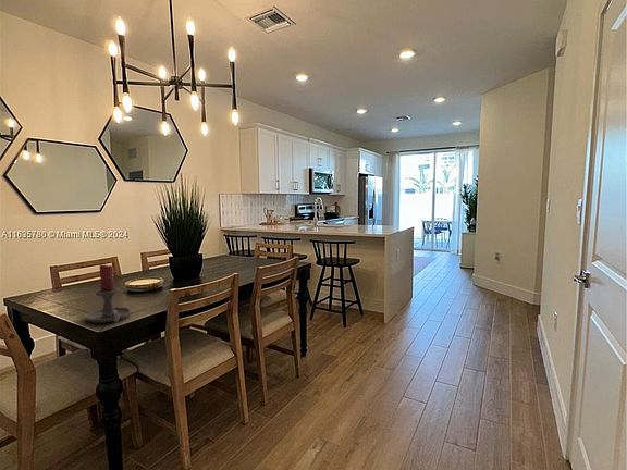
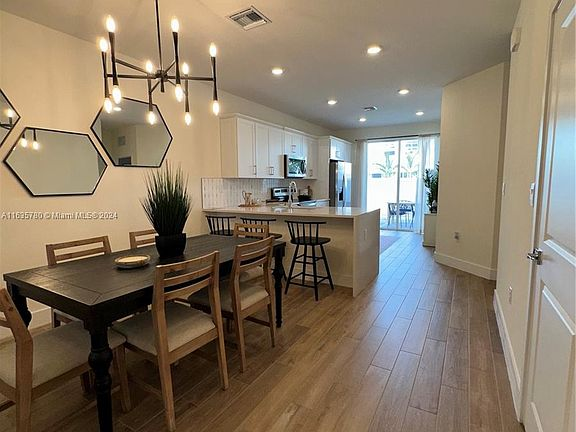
- candle holder [85,264,132,324]
